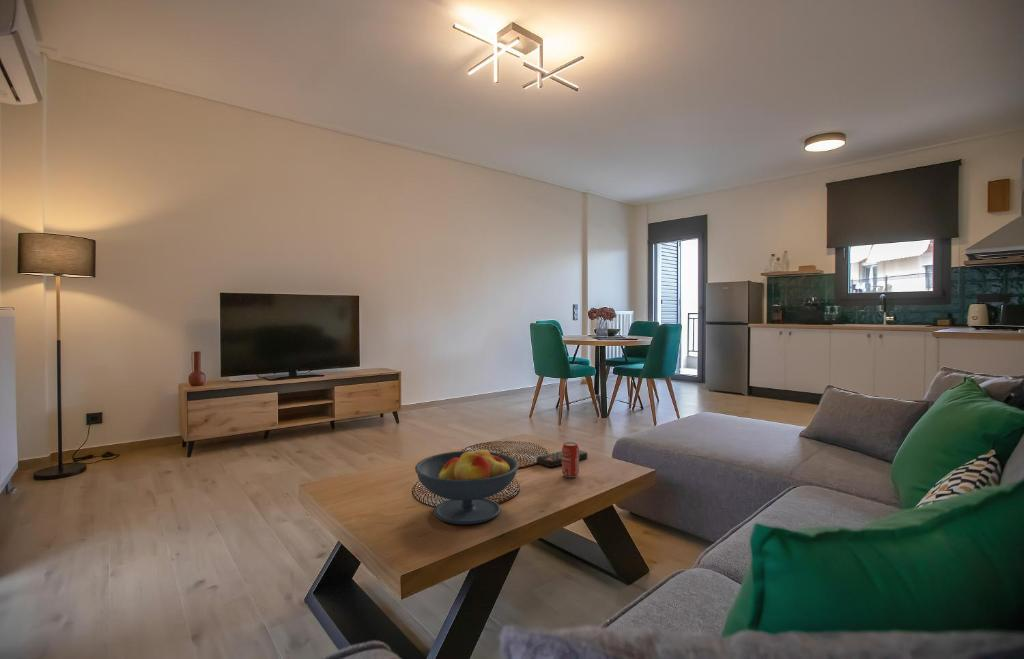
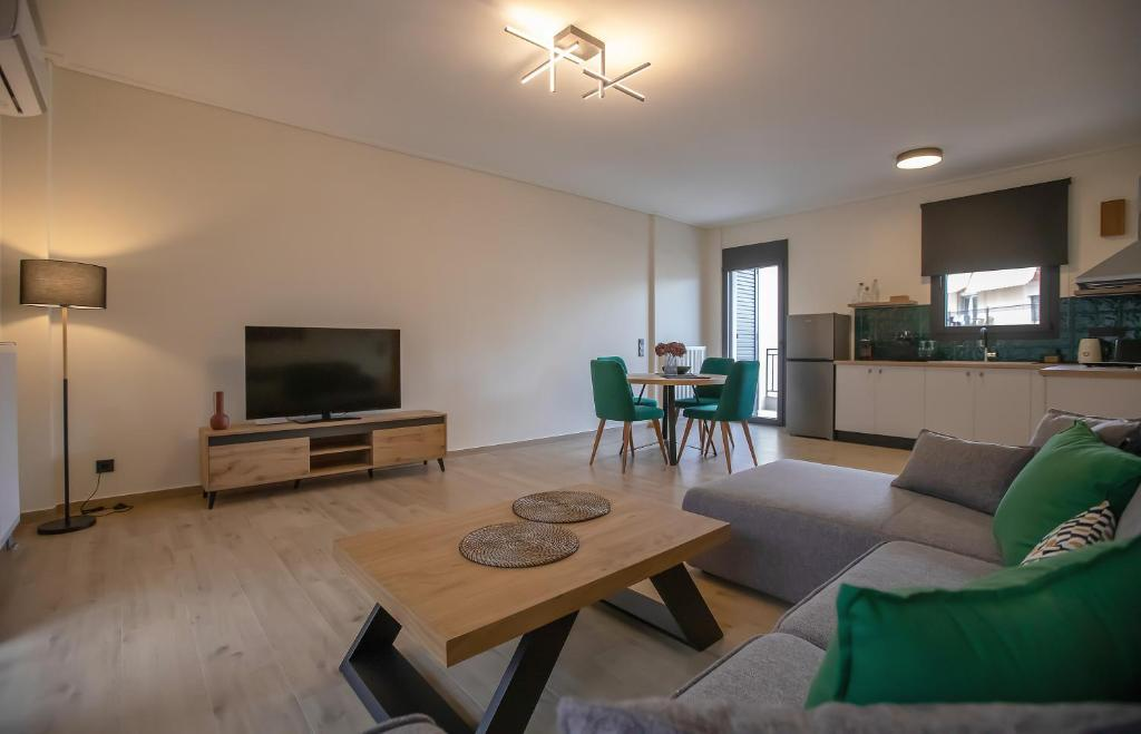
- remote control [536,449,588,468]
- fruit bowl [414,445,519,525]
- beverage can [561,441,580,479]
